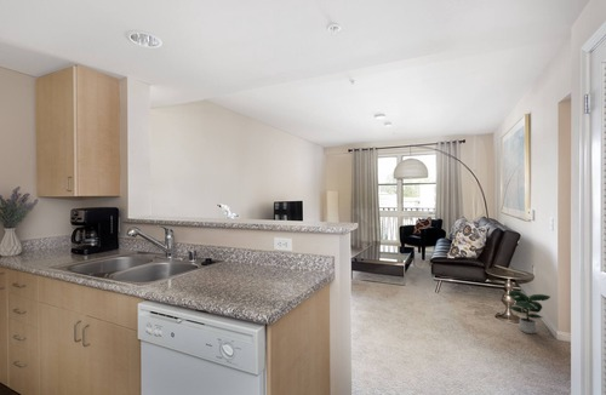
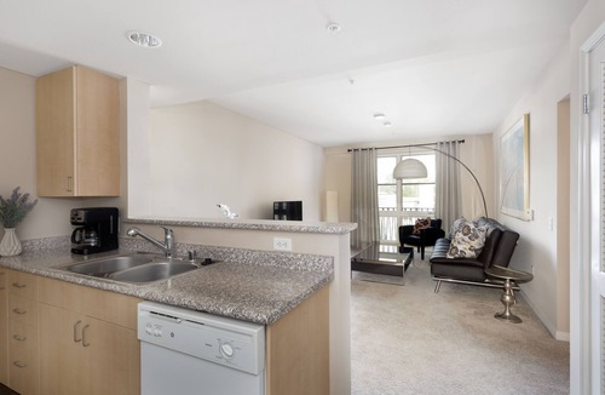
- potted plant [507,288,551,334]
